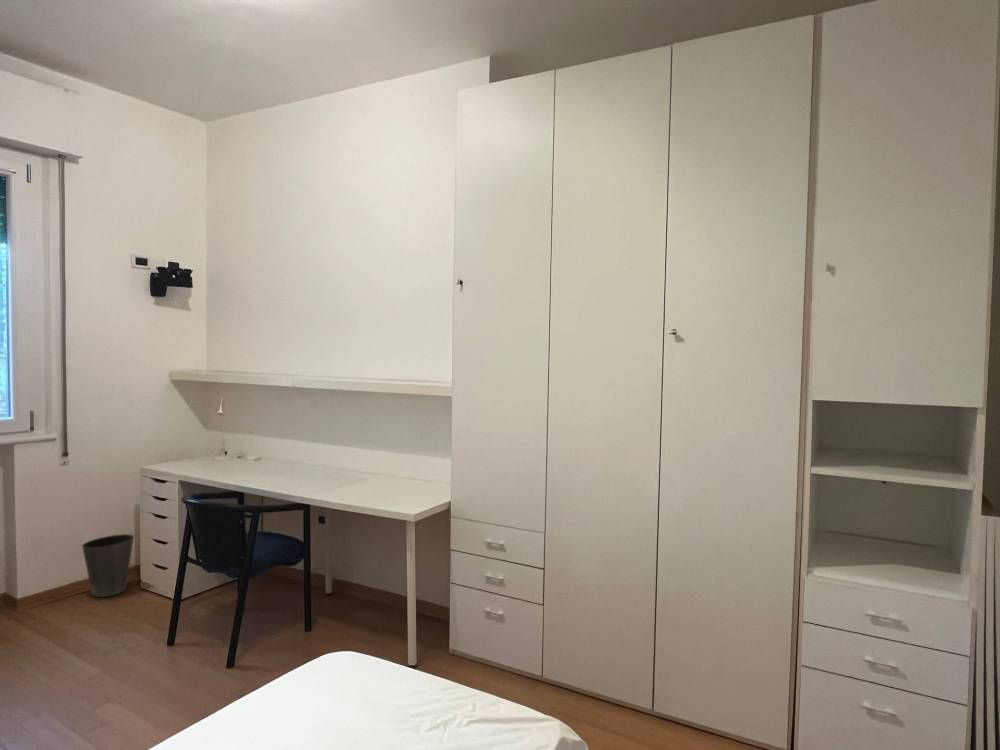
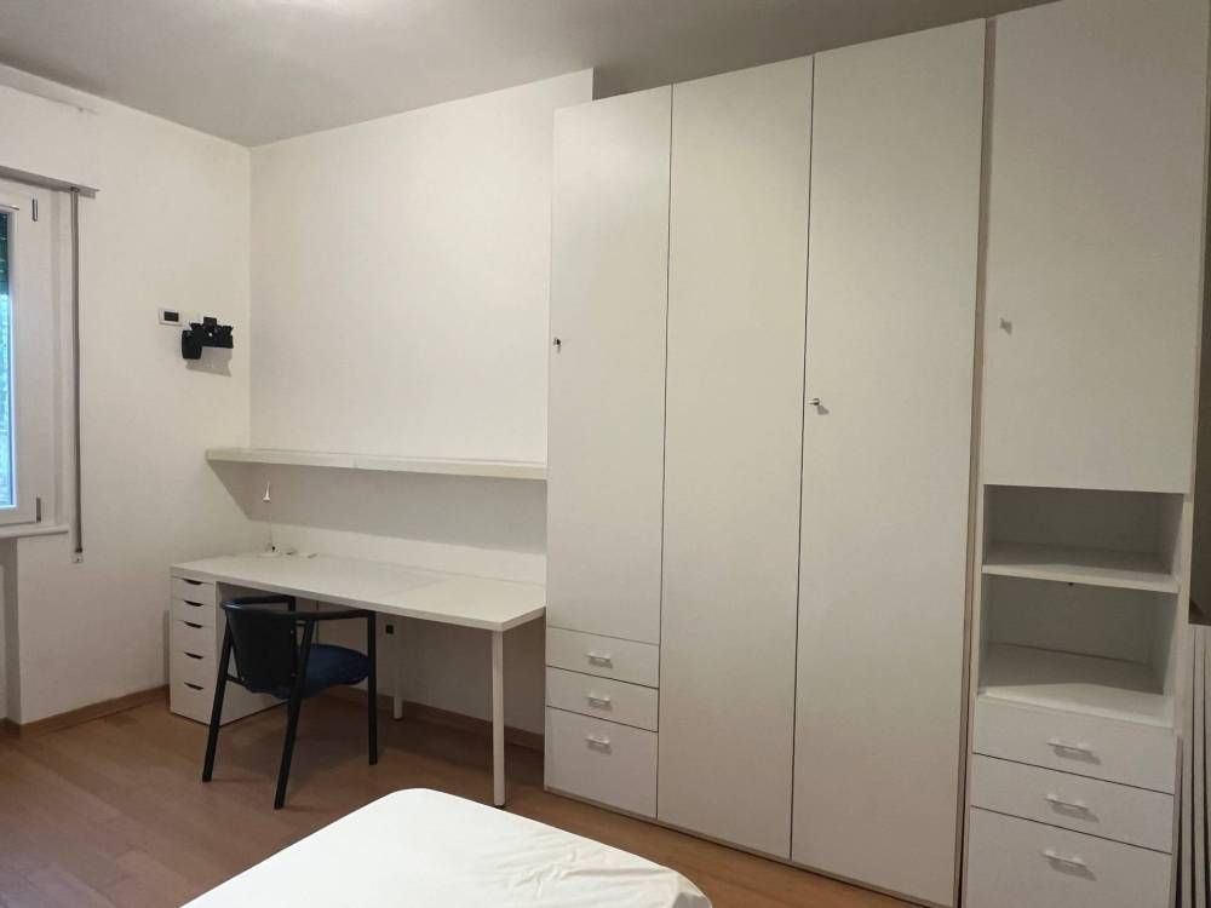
- waste basket [81,533,135,598]
